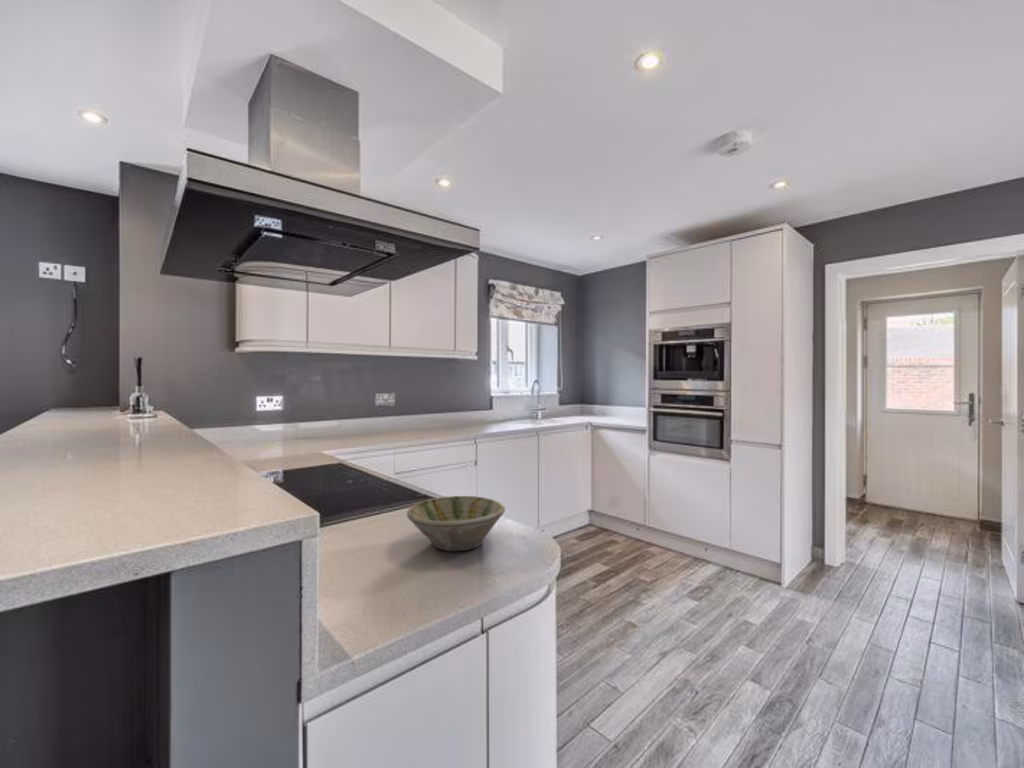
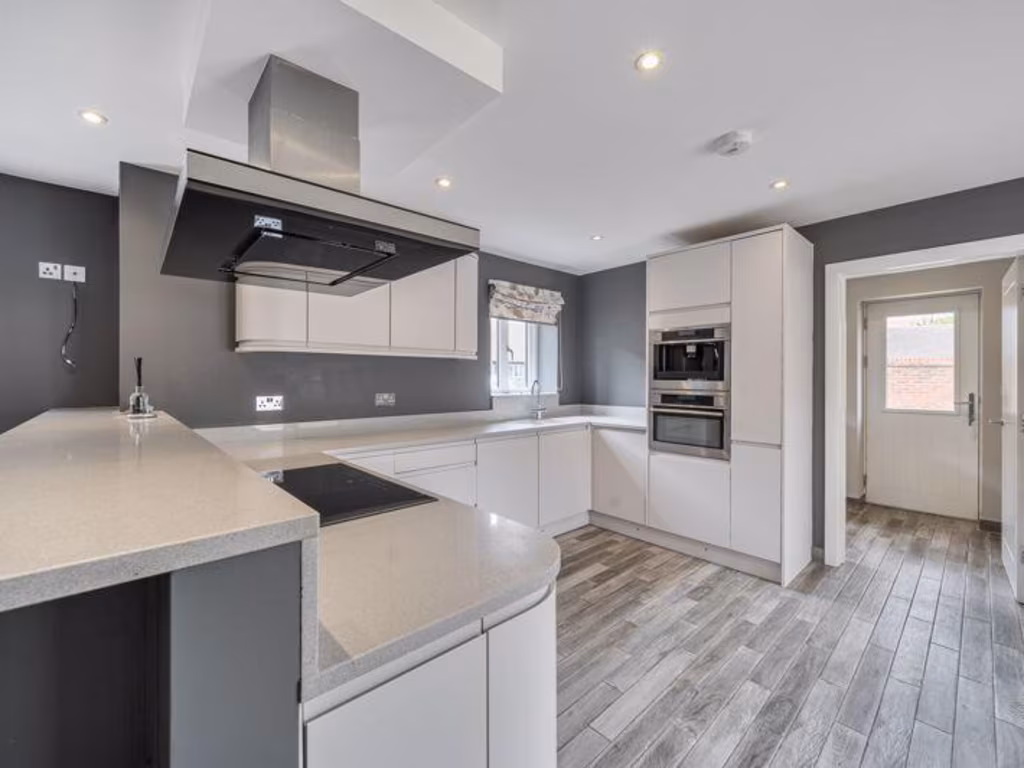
- bowl [406,495,506,552]
